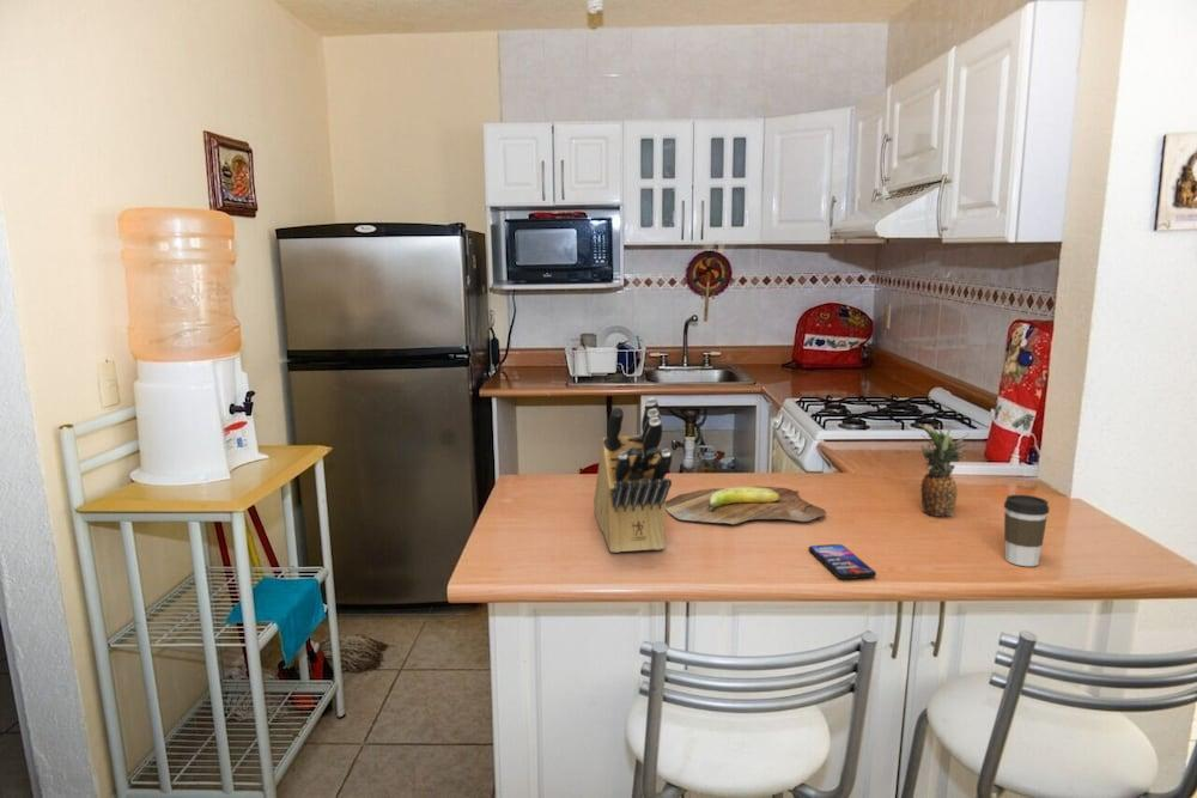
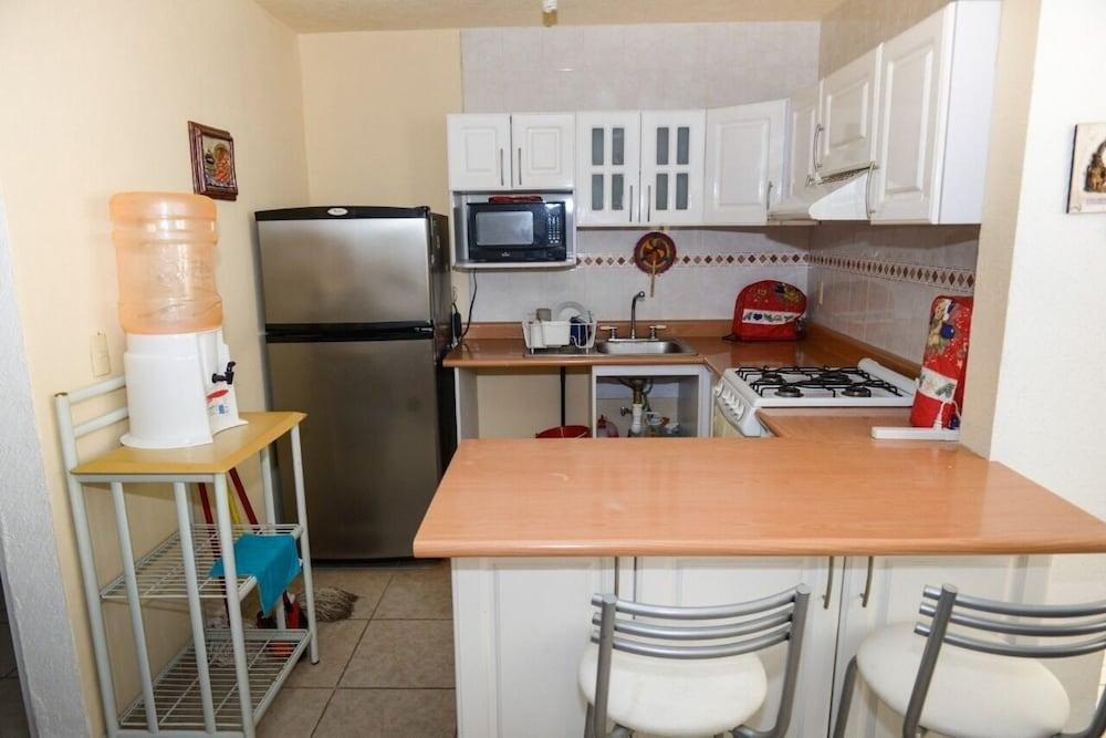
- cutting board [666,485,827,525]
- fruit [918,424,976,518]
- smartphone [808,543,877,580]
- coffee cup [1003,494,1050,567]
- knife block [593,396,673,554]
